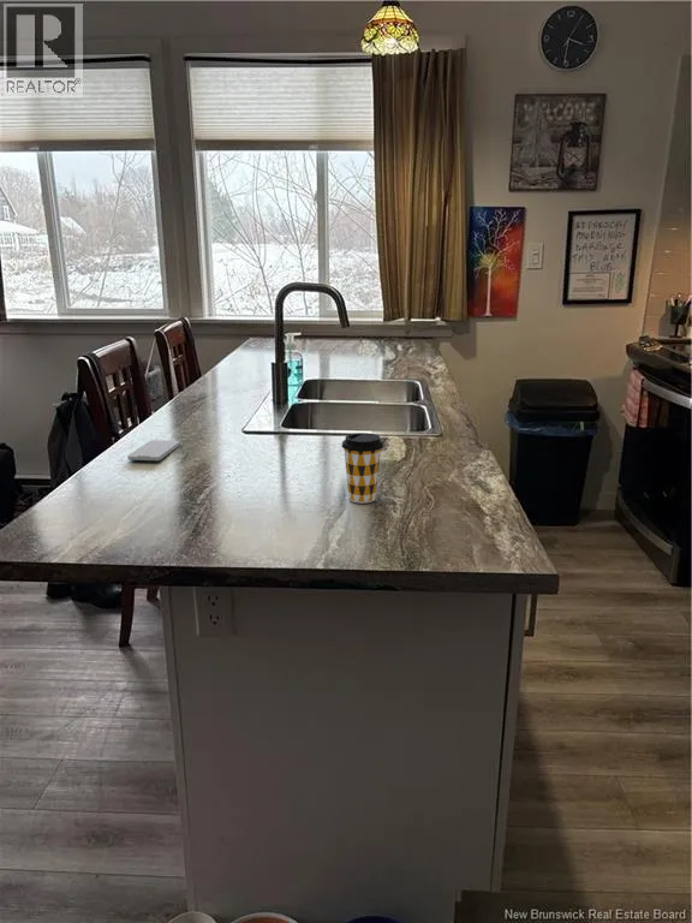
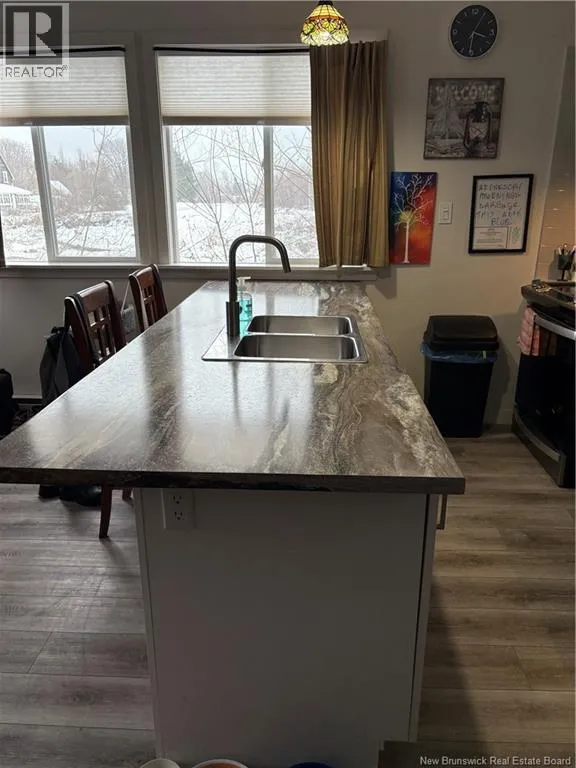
- coffee cup [341,431,384,505]
- smartphone [127,439,181,462]
